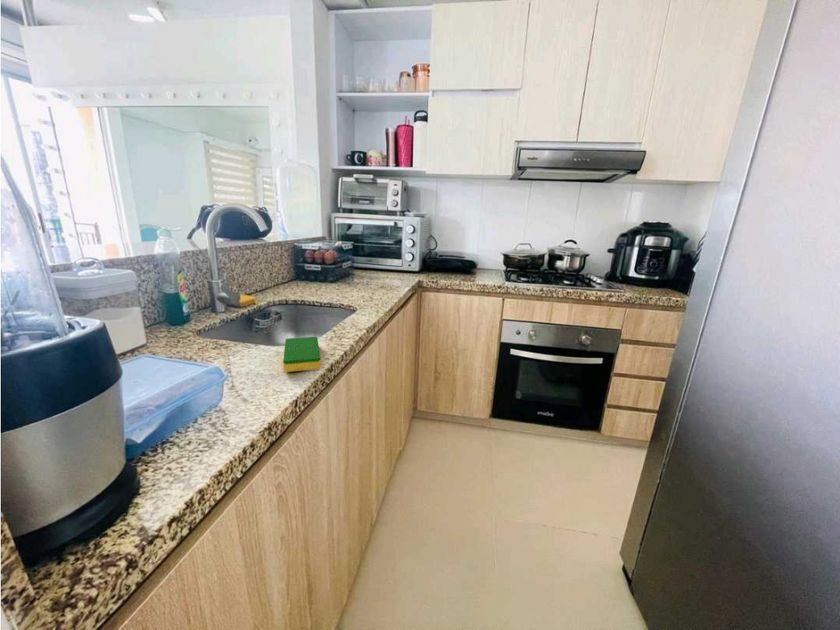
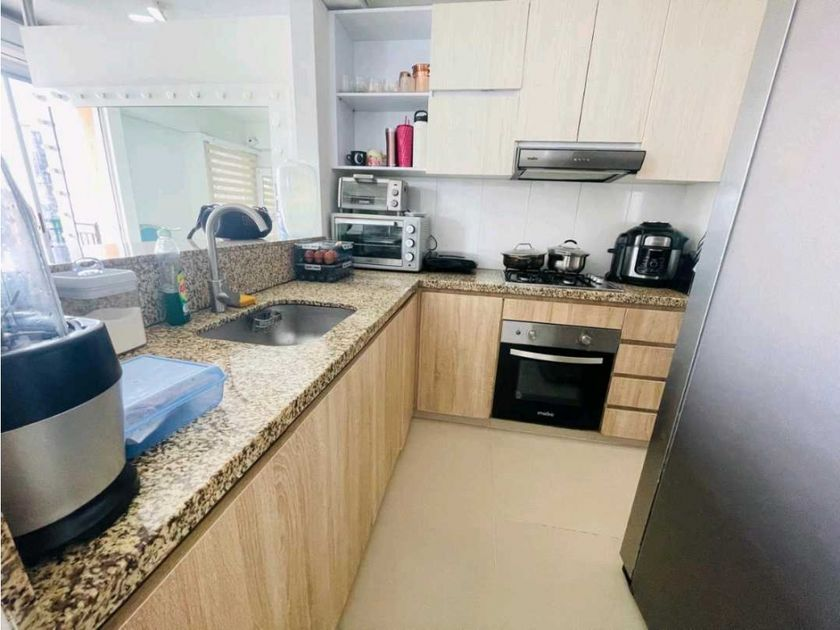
- dish sponge [282,336,322,373]
